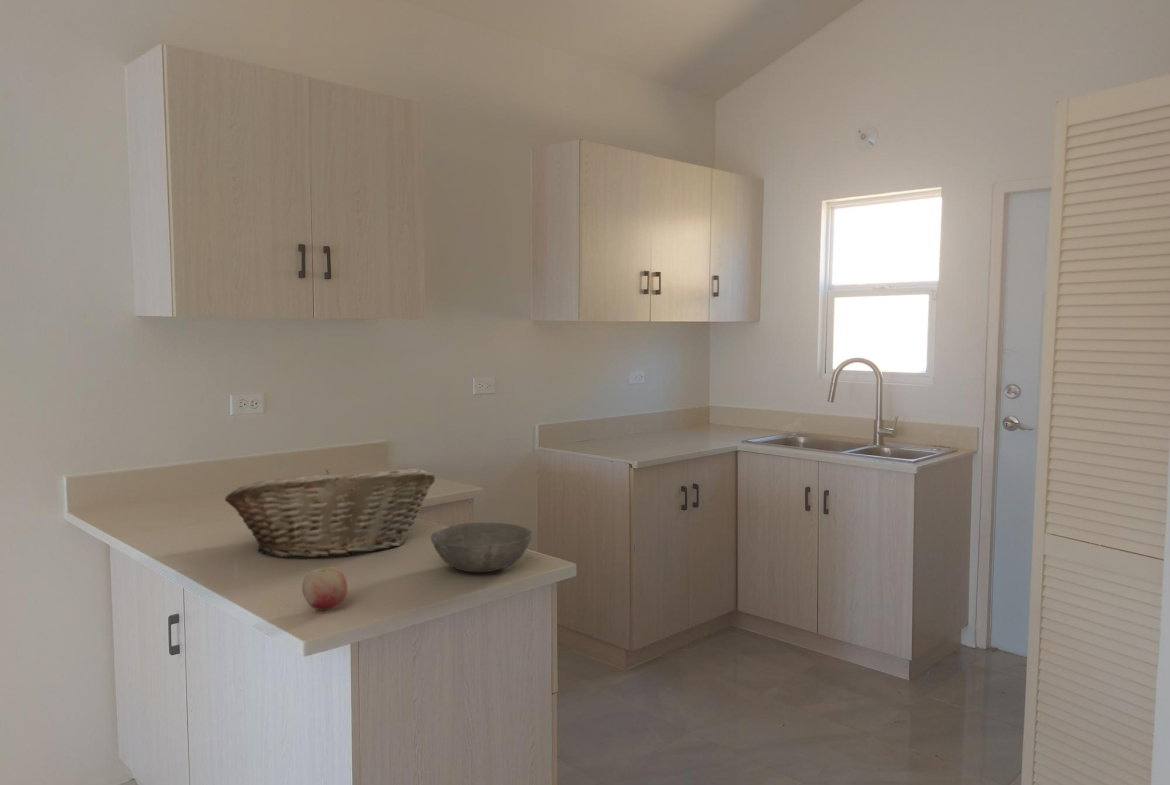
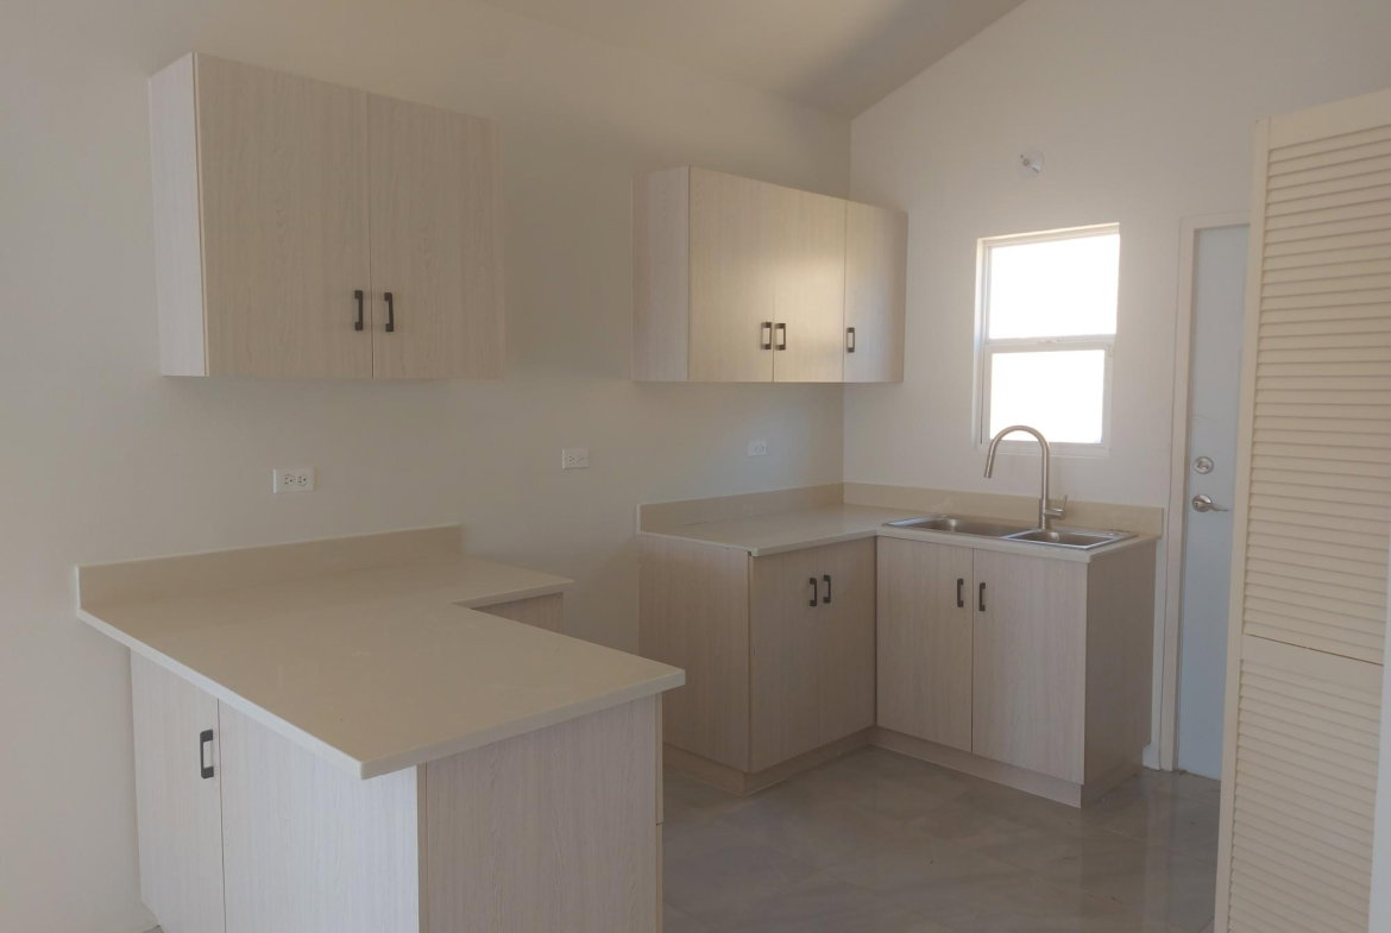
- fruit [301,565,349,611]
- fruit basket [224,467,436,558]
- bowl [430,522,534,573]
